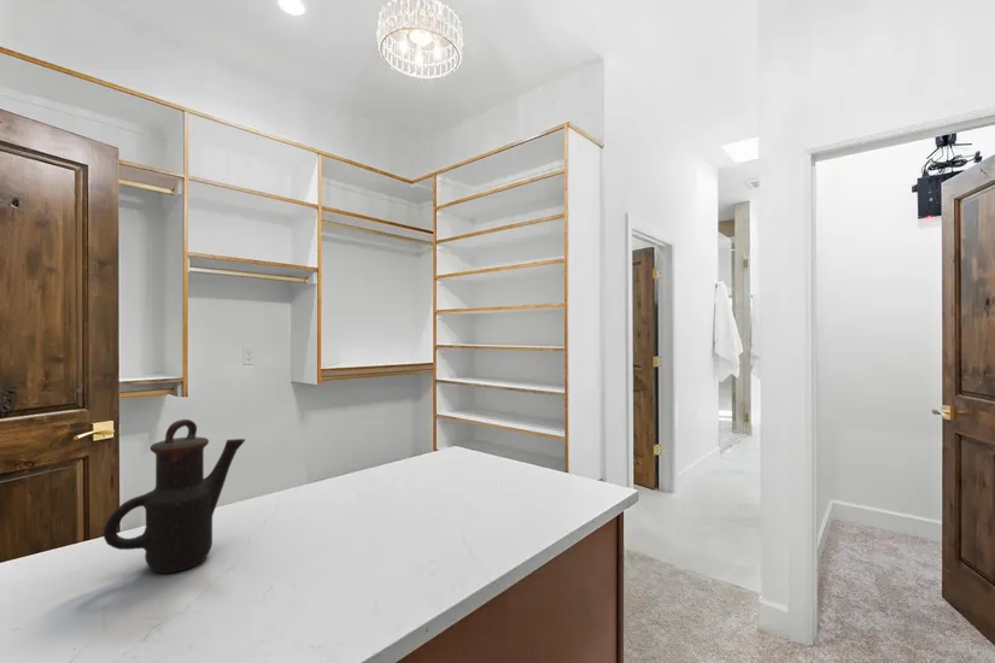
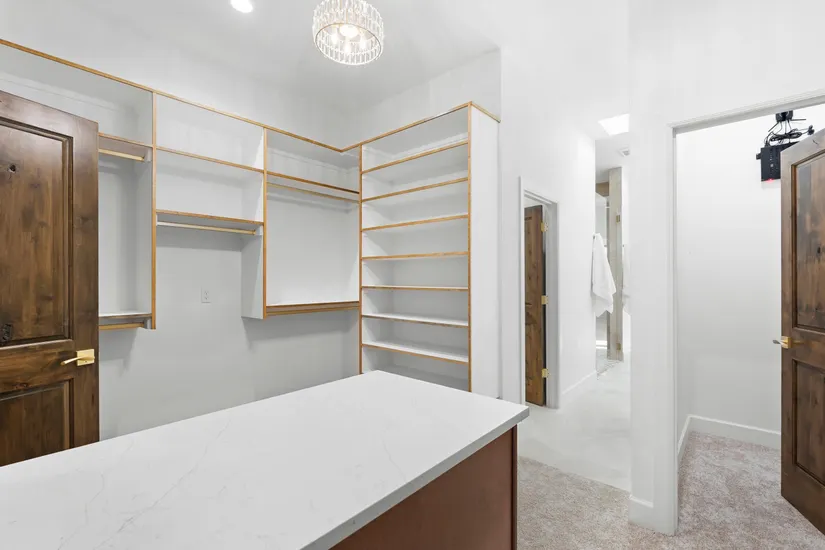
- teapot [103,418,246,575]
